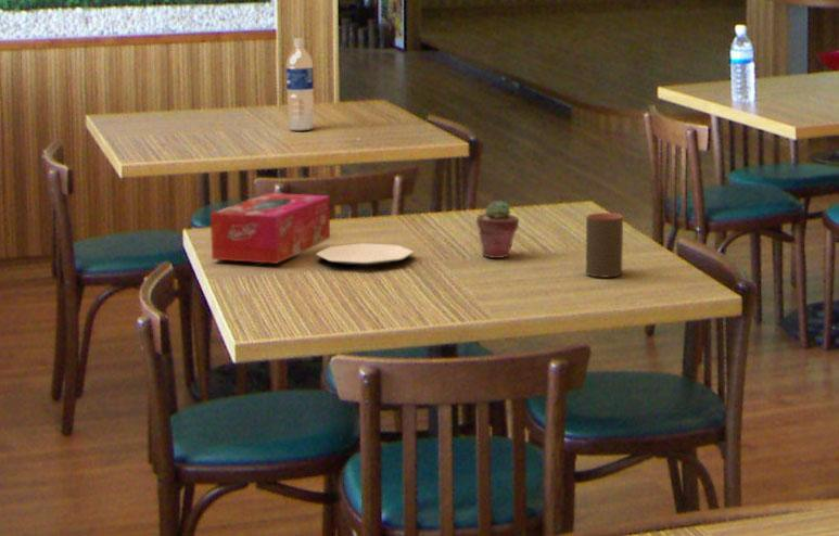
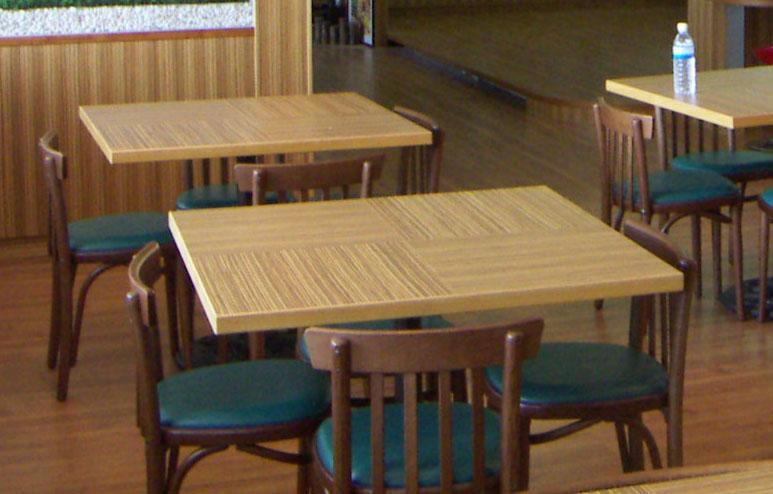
- potted succulent [475,200,520,259]
- tissue box [209,192,331,265]
- cup [585,212,624,278]
- water bottle [285,37,315,131]
- plate [315,242,415,266]
